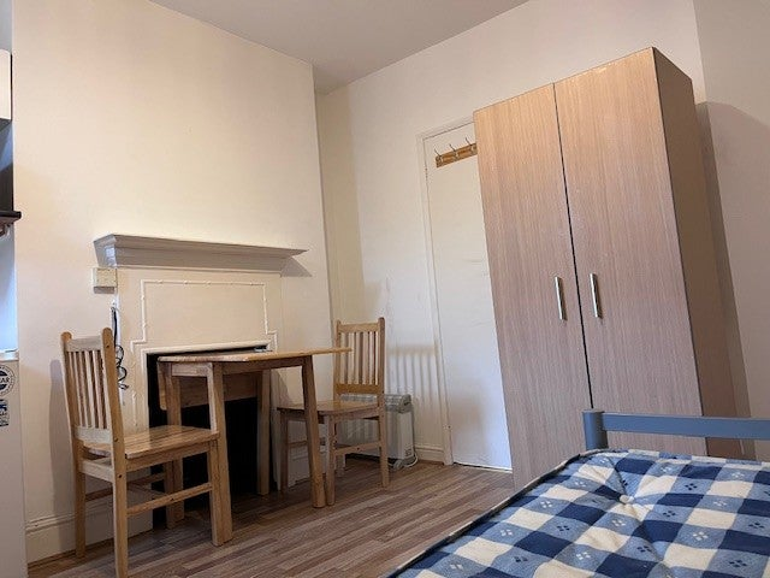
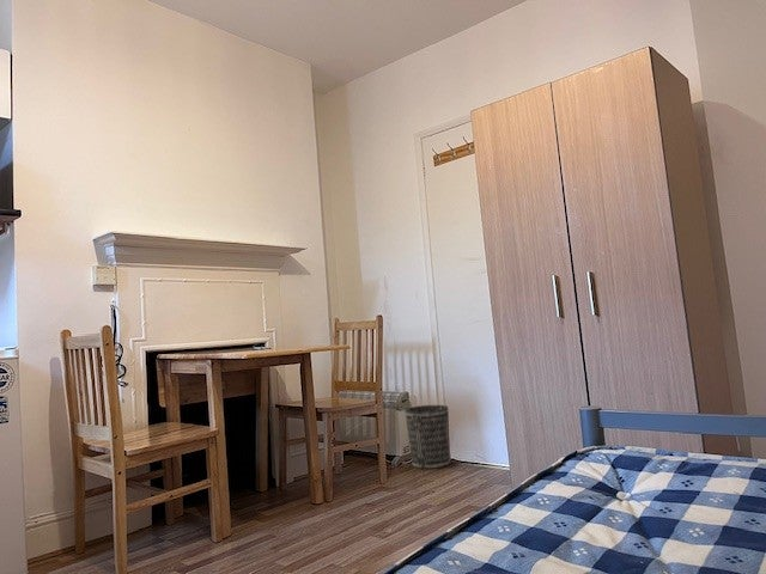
+ wastebasket [403,404,451,470]
